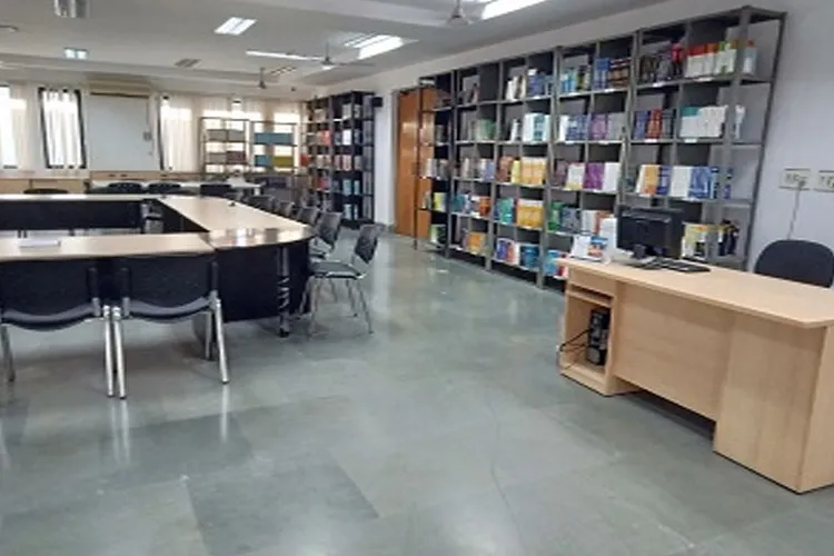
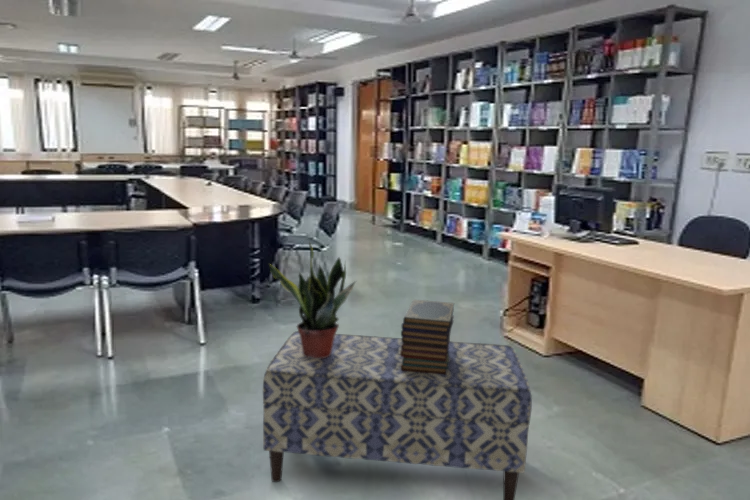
+ potted plant [268,240,358,359]
+ book stack [400,298,455,375]
+ bench [262,330,533,500]
